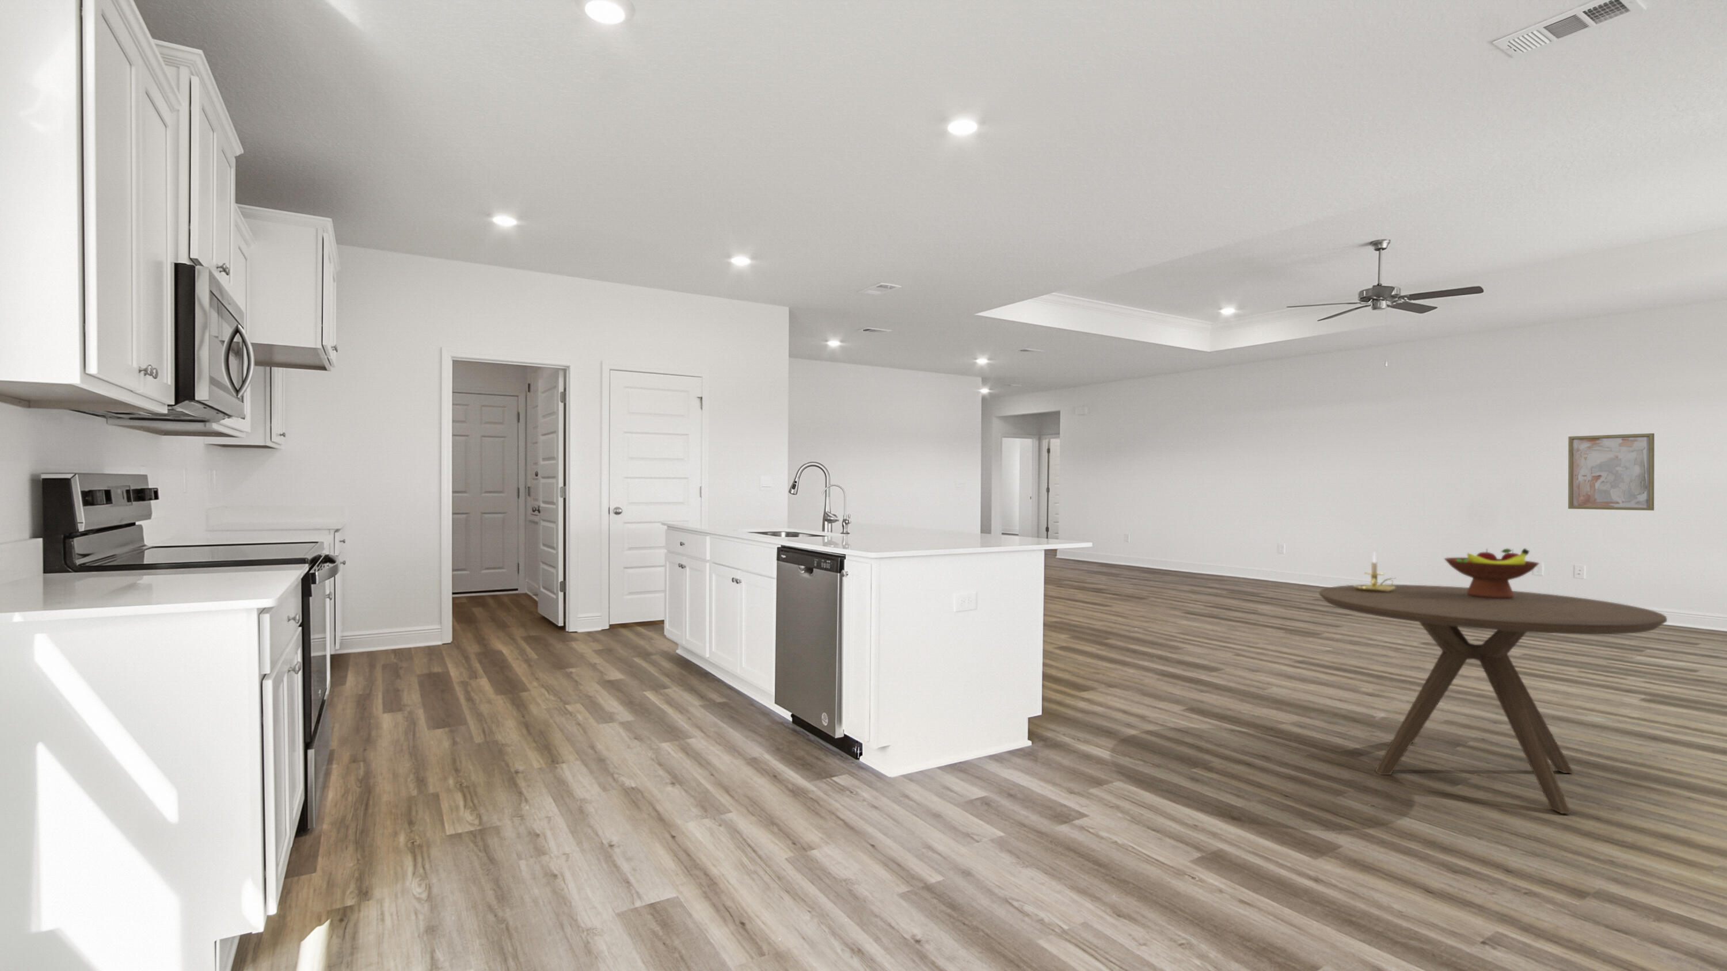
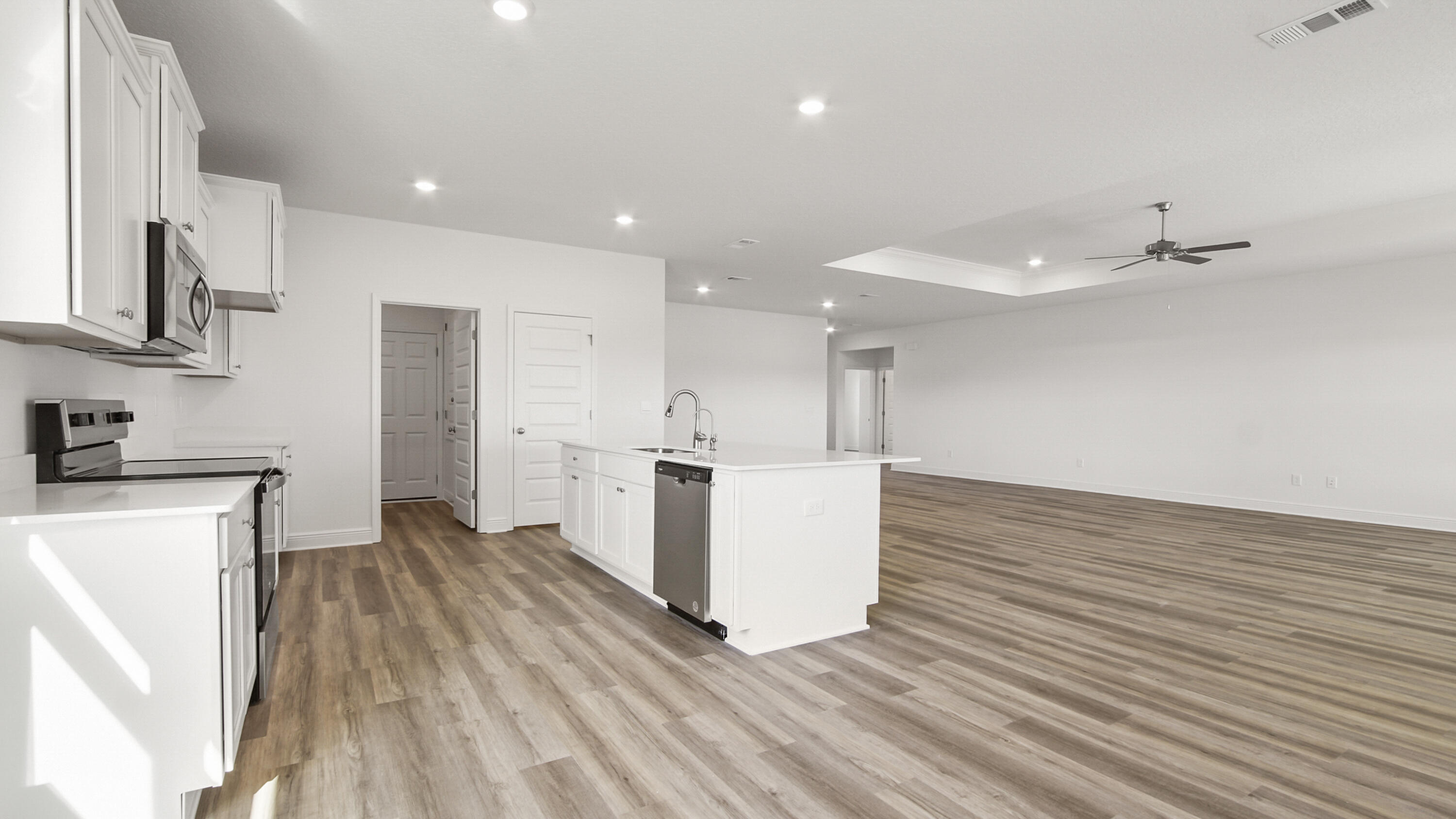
- fruit bowl [1444,548,1541,599]
- wall art [1568,433,1655,511]
- dining table [1319,583,1668,815]
- candle holder [1353,551,1396,593]
